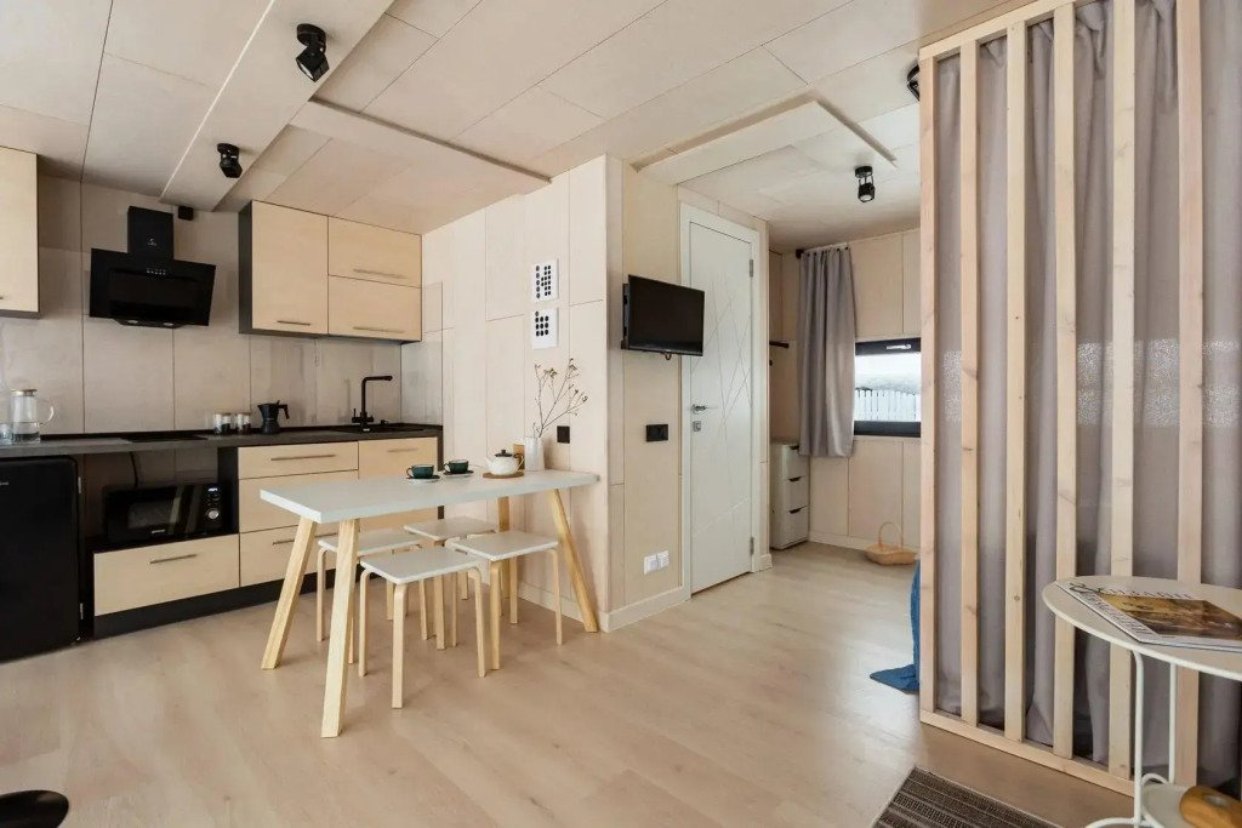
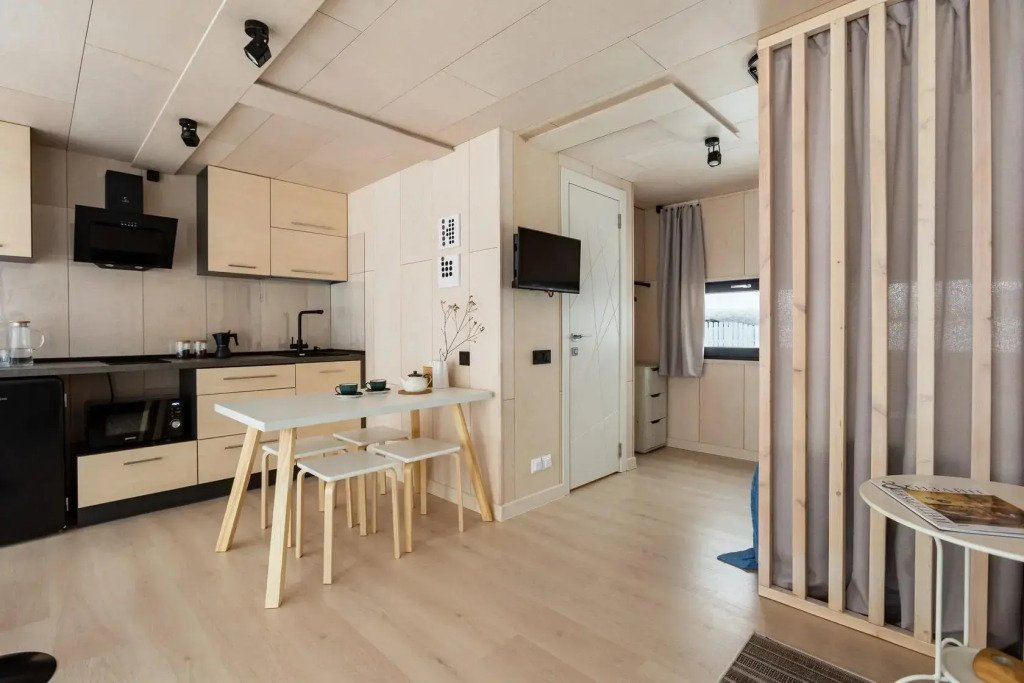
- basket [864,520,919,566]
